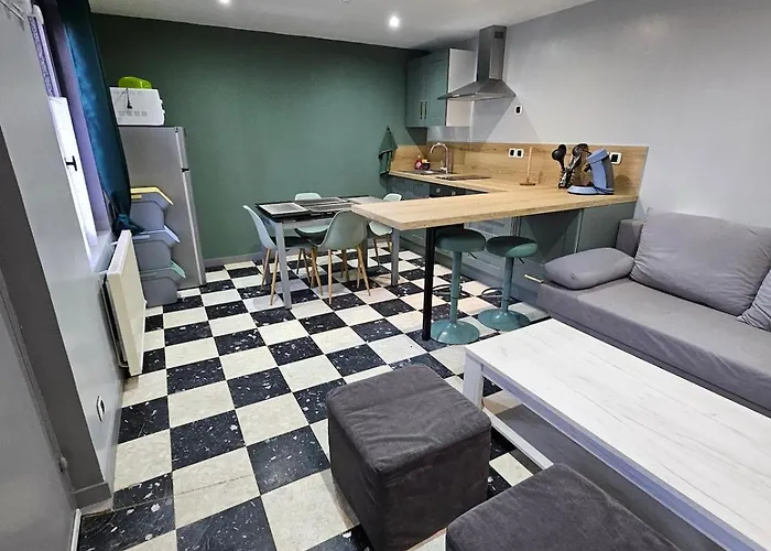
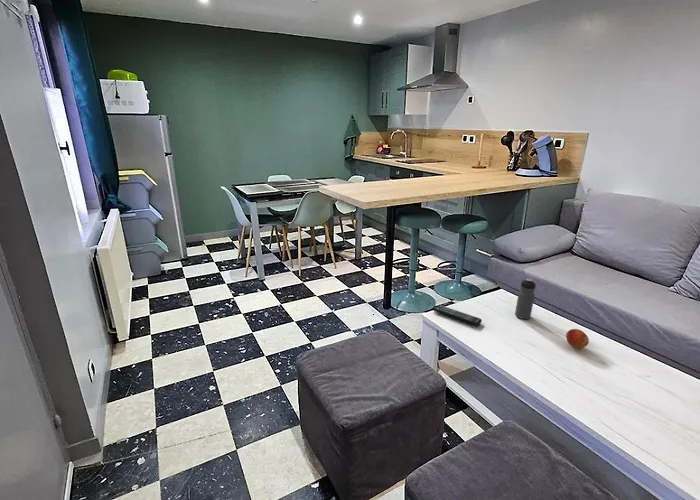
+ remote control [432,304,483,327]
+ fruit [565,328,590,349]
+ water bottle [514,278,537,320]
